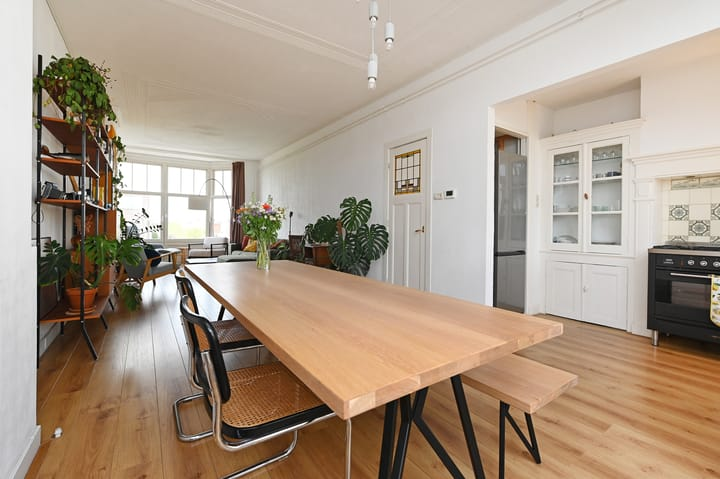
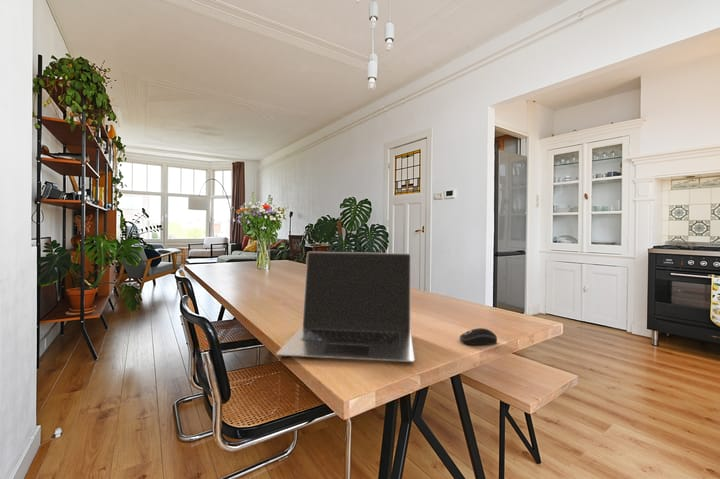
+ laptop [275,251,415,363]
+ computer mouse [459,327,498,346]
